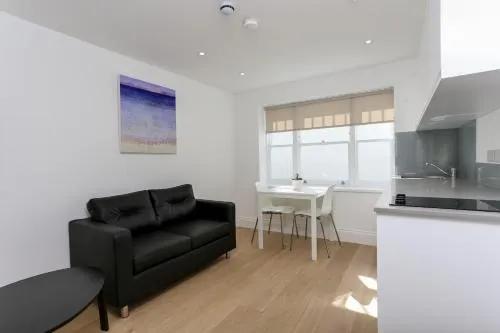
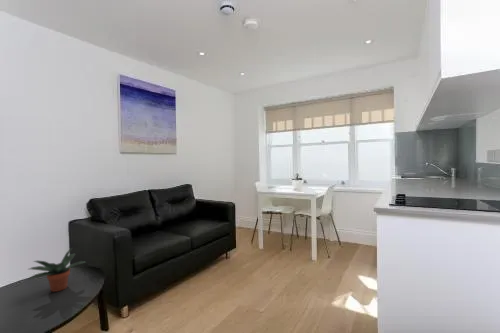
+ potted plant [28,247,87,293]
